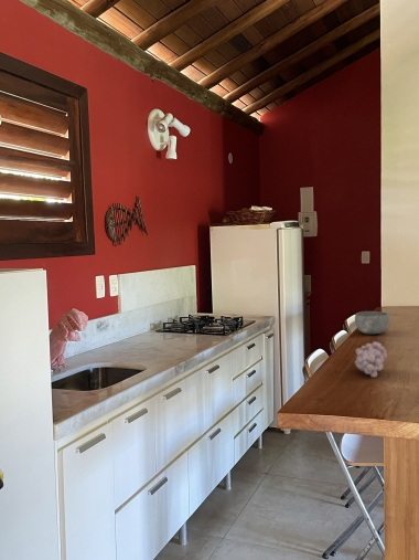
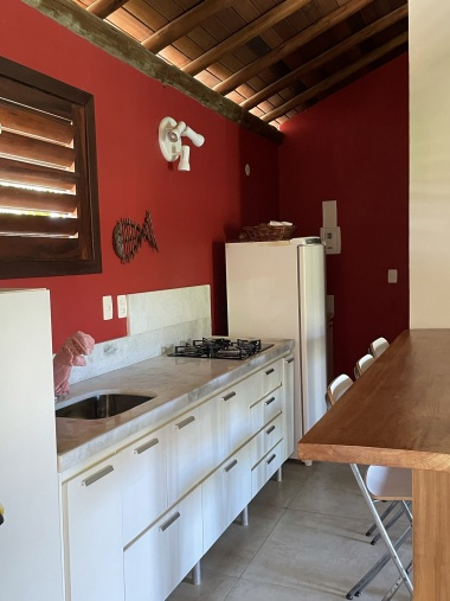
- fruit [354,340,388,379]
- bowl [354,310,390,336]
